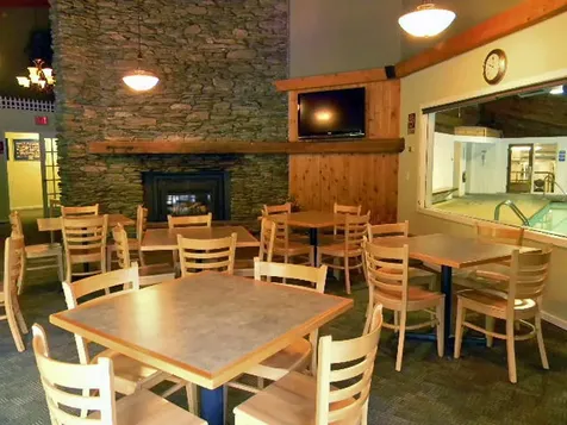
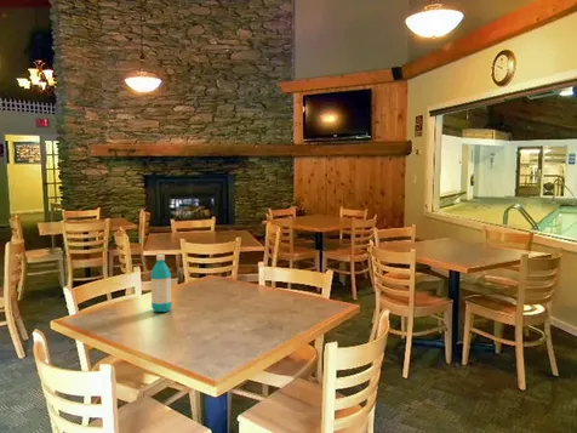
+ water bottle [149,253,173,313]
